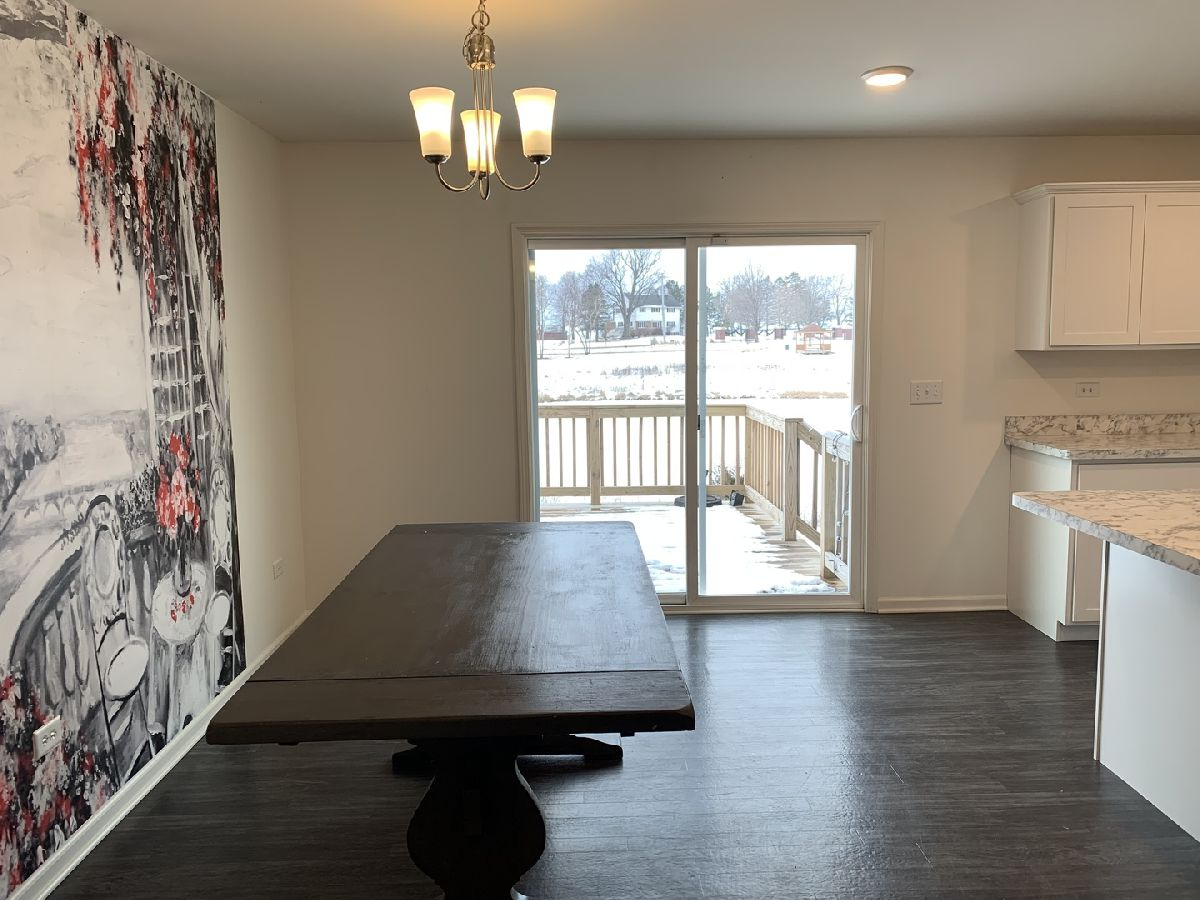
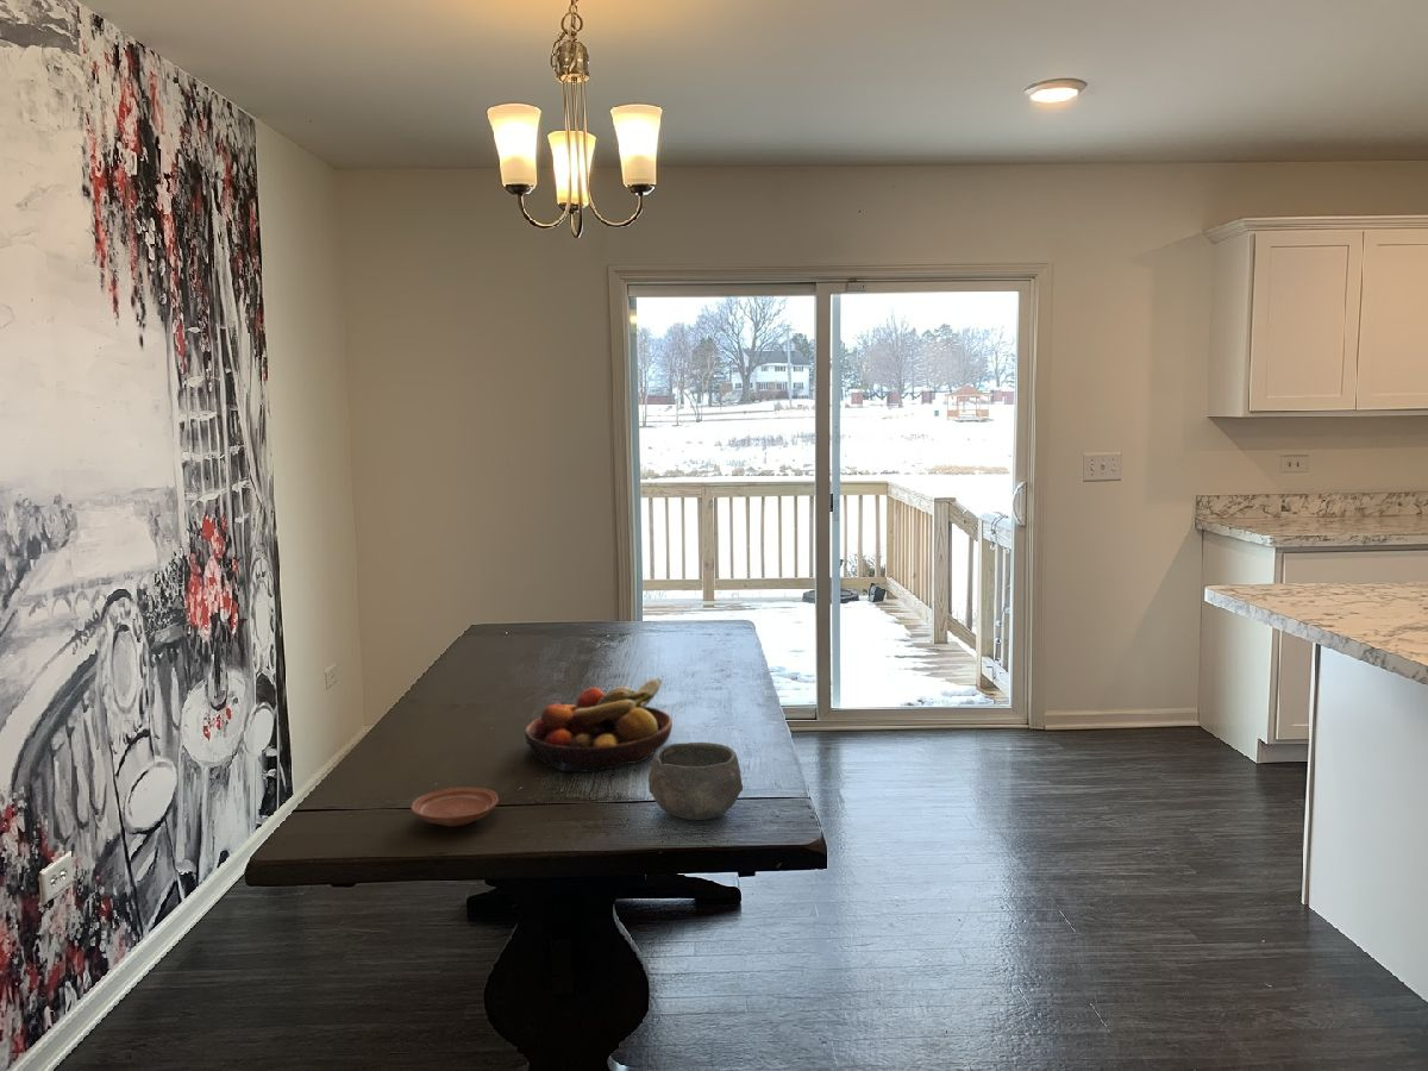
+ fruit bowl [524,677,674,774]
+ bowl [647,741,744,821]
+ plate [409,787,500,827]
